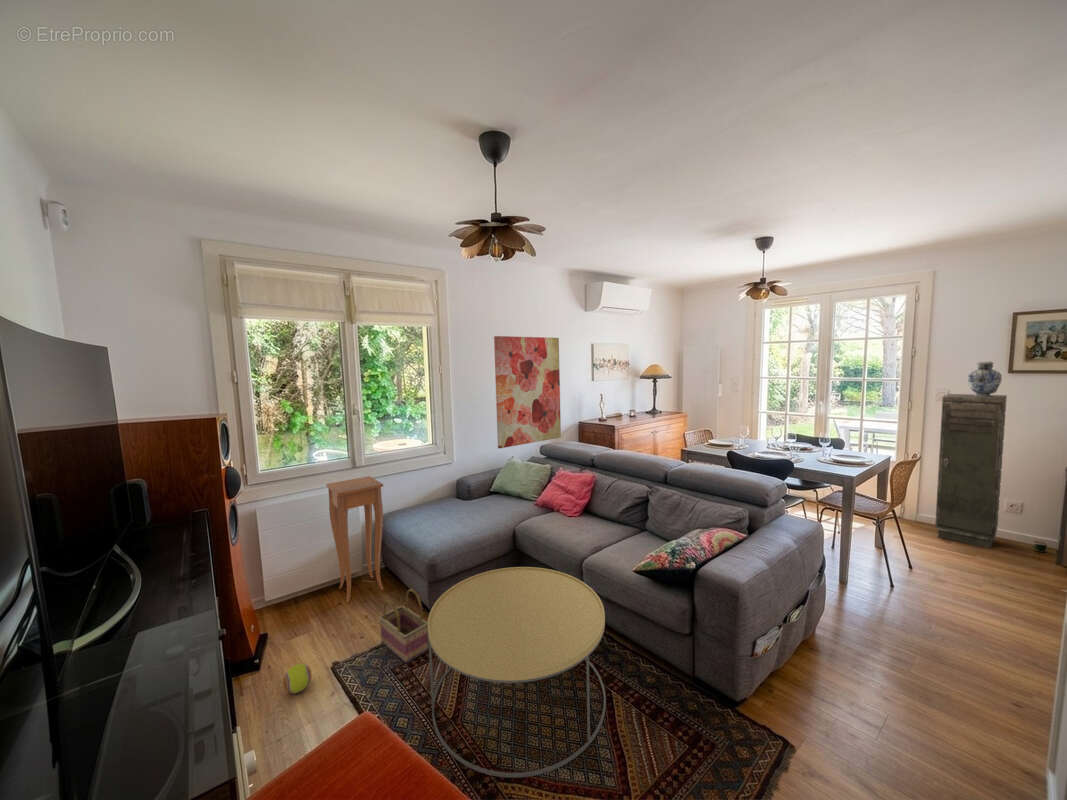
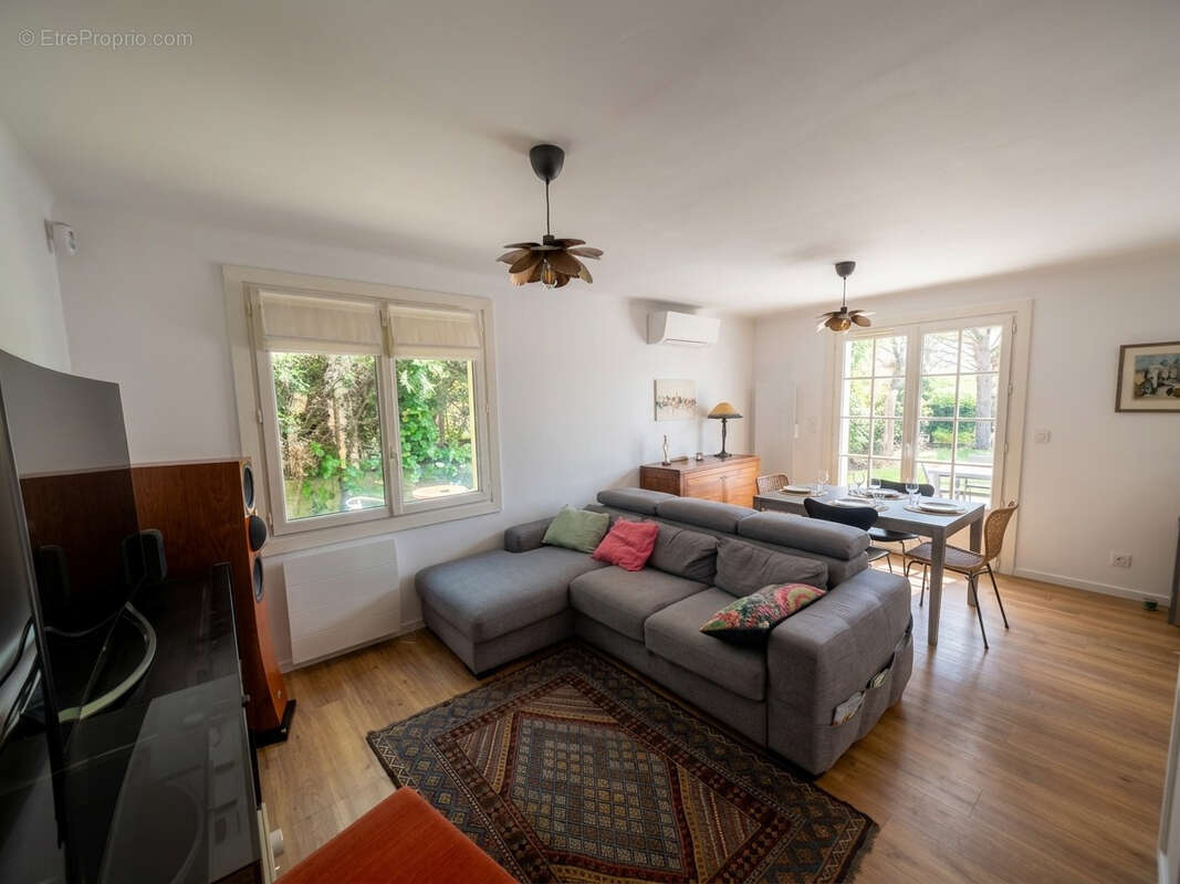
- decorative vase [967,361,1003,397]
- side table [325,475,384,604]
- ball [282,663,313,695]
- wall art [493,335,562,449]
- coffee table [427,566,607,779]
- basket [378,588,429,664]
- storage cabinet [934,393,1008,550]
